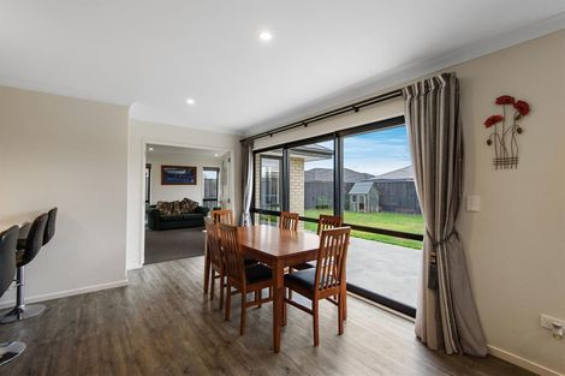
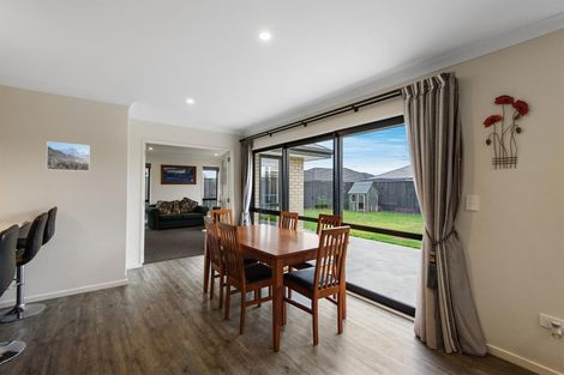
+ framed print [46,140,91,173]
